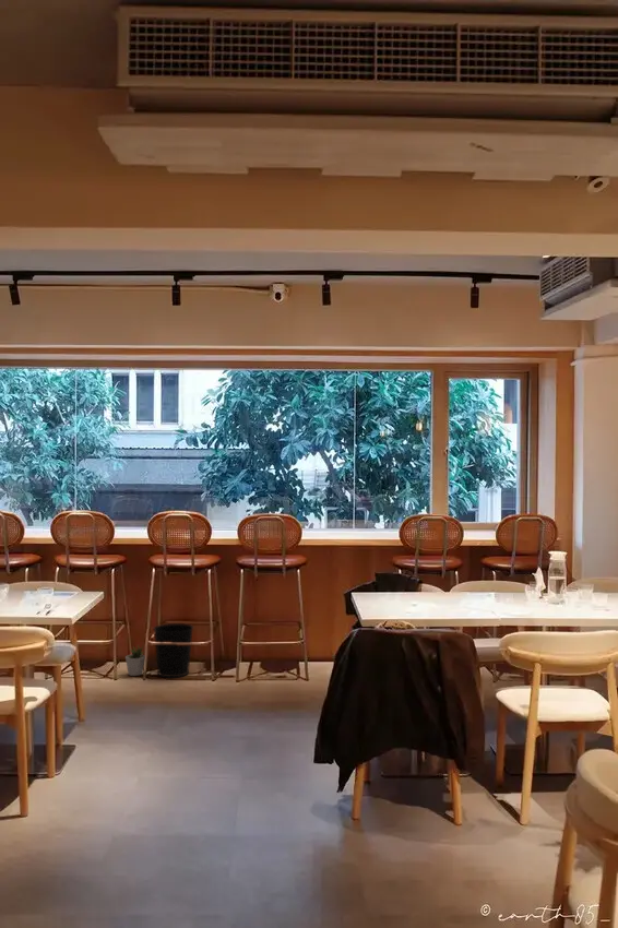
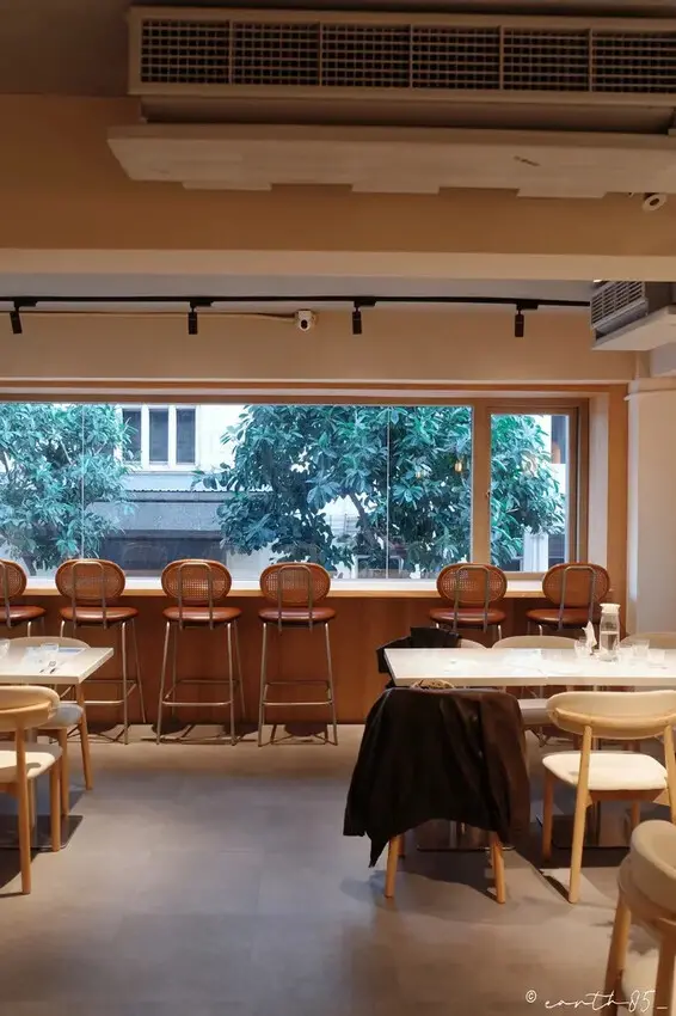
- potted plant [124,644,146,677]
- wastebasket [153,622,194,678]
